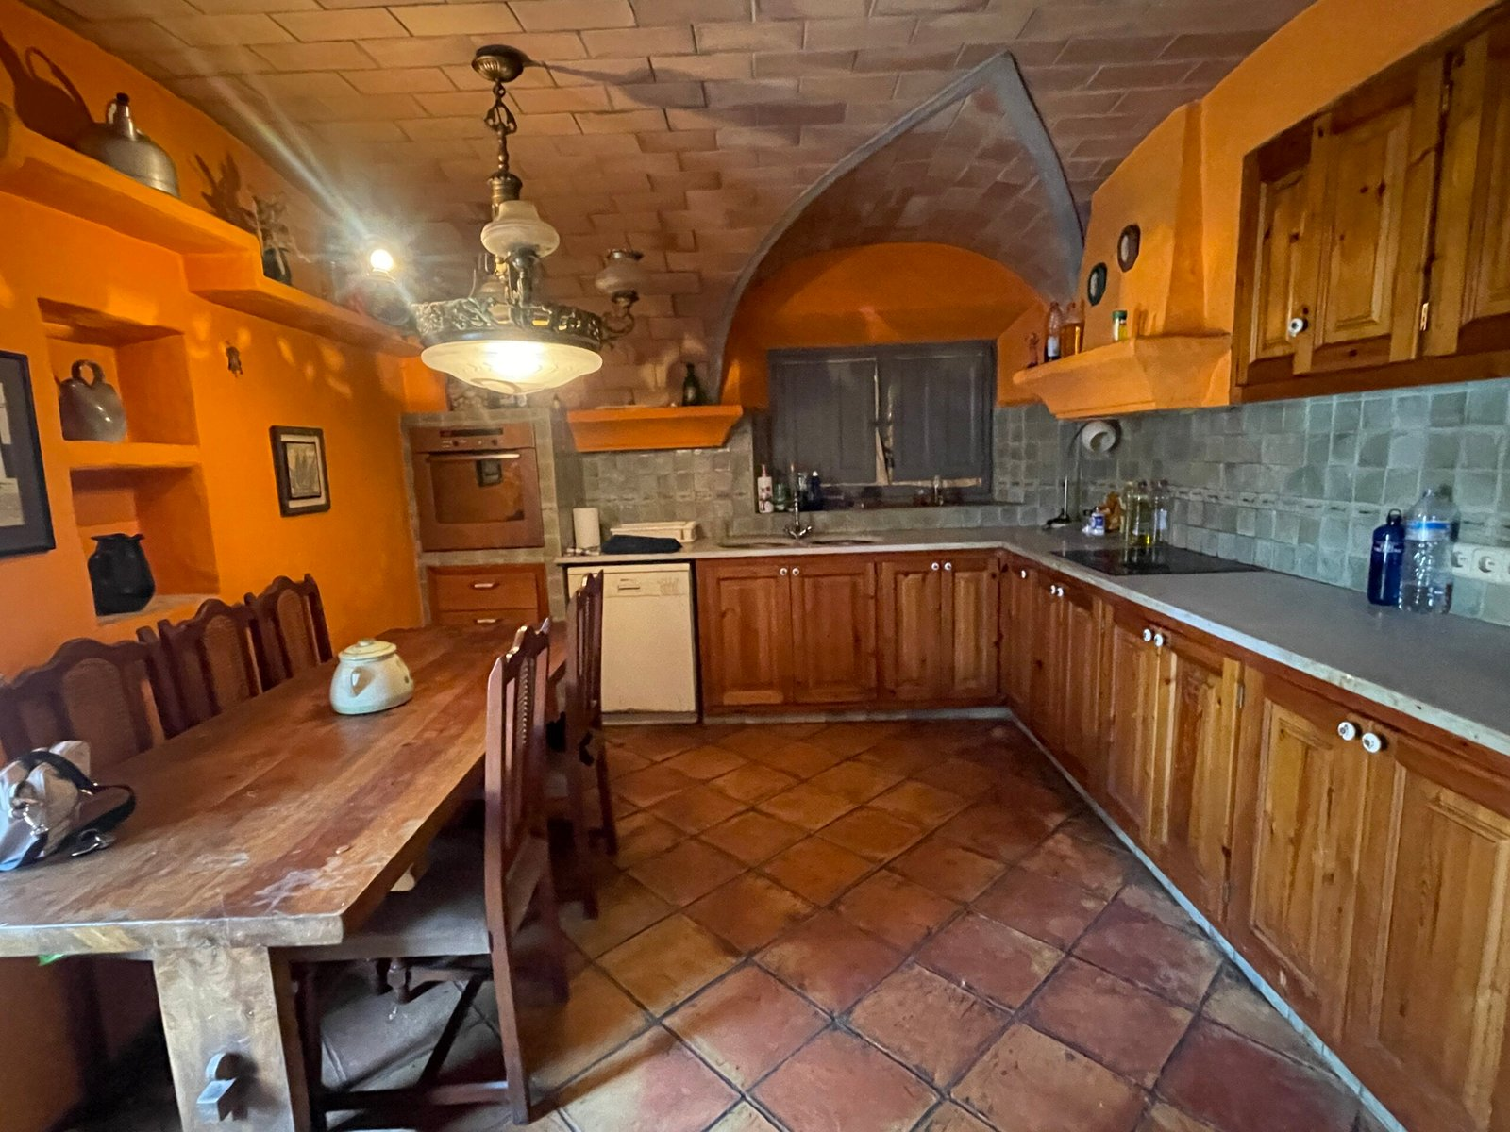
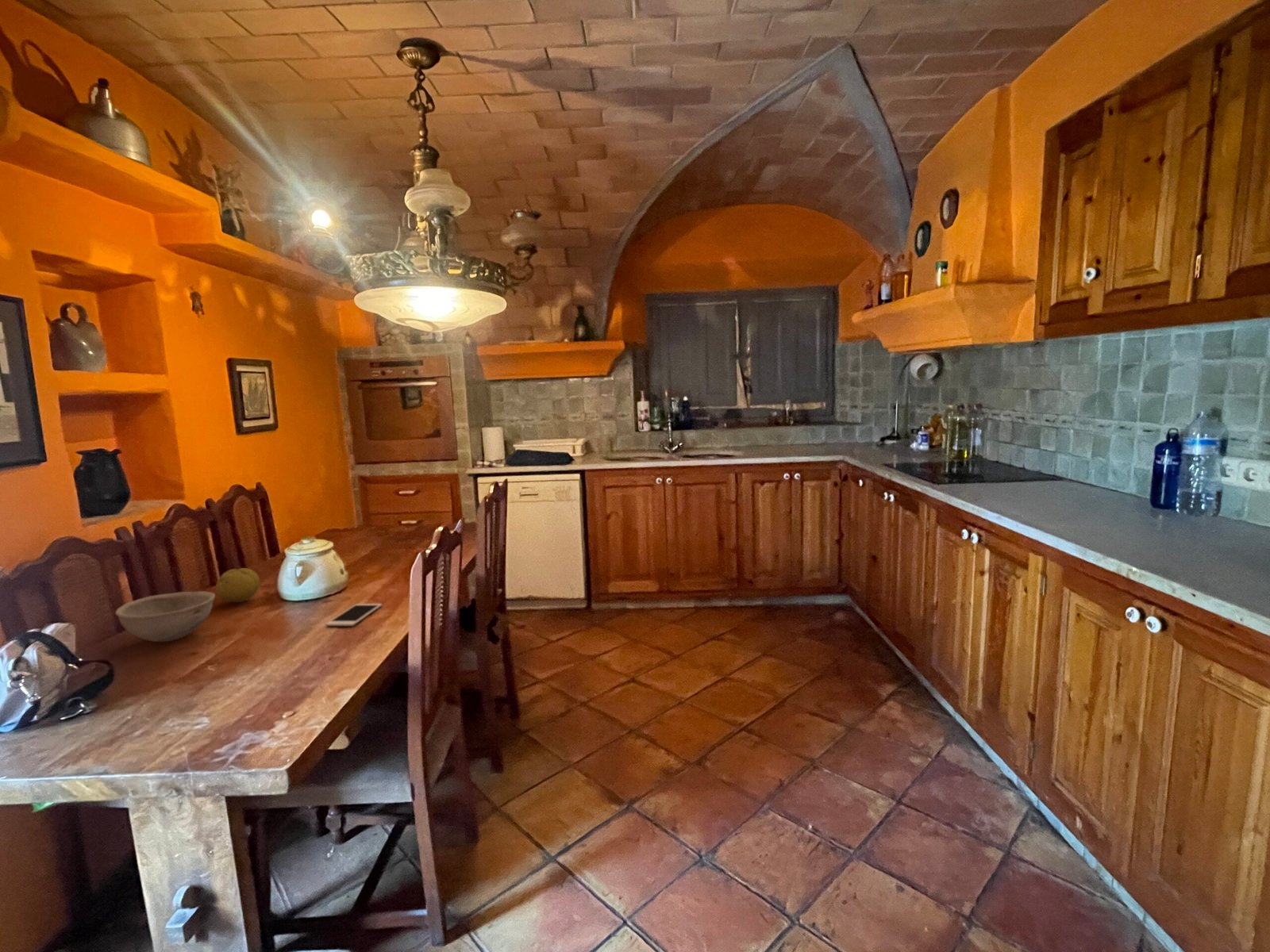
+ cell phone [325,603,383,627]
+ fruit [215,567,260,603]
+ bowl [114,590,216,643]
